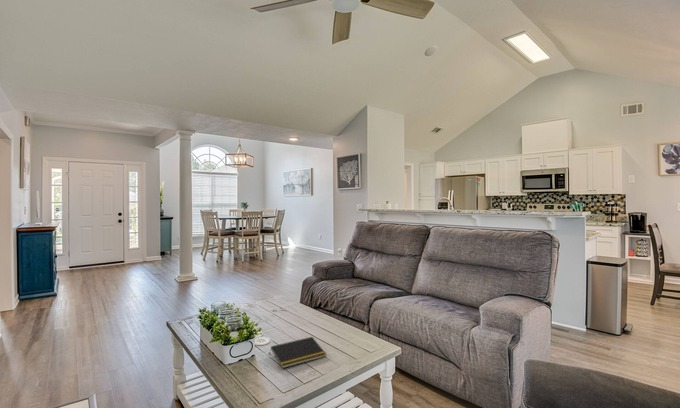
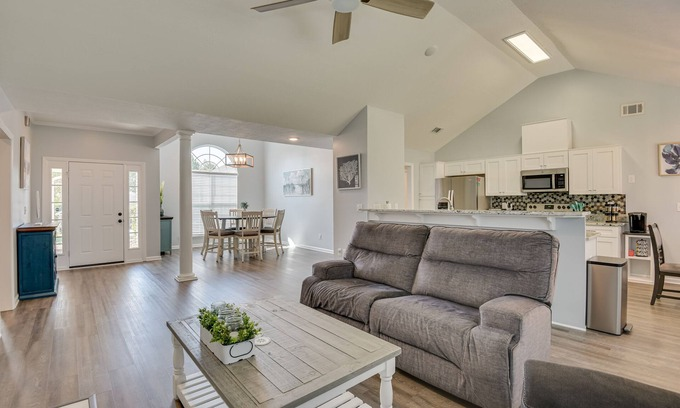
- notepad [269,336,327,369]
